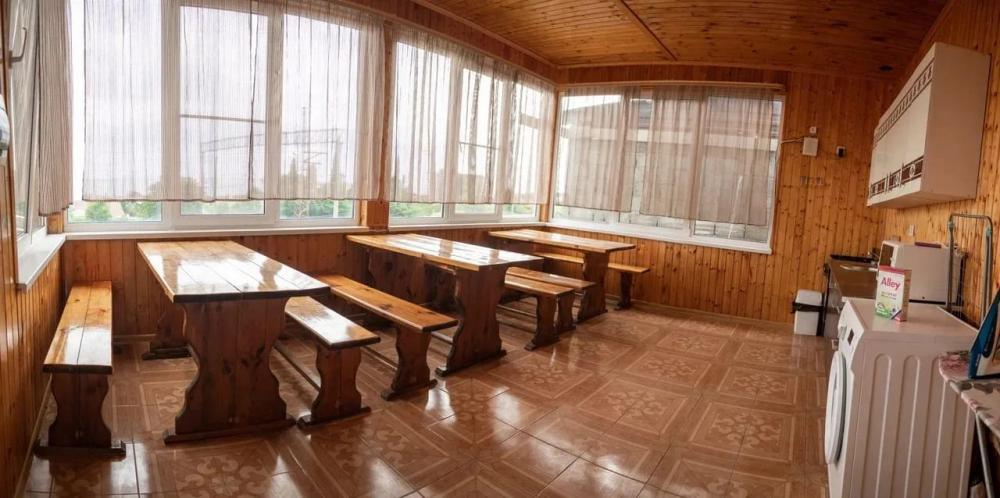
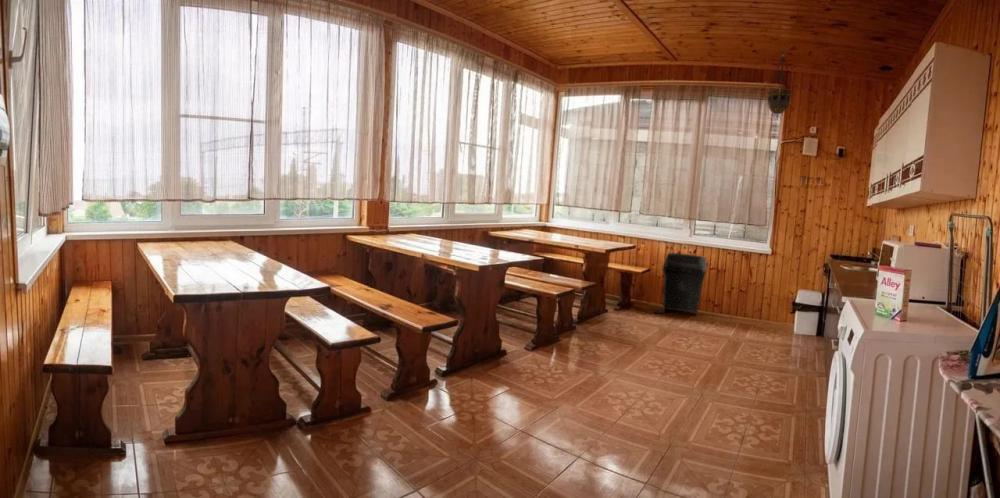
+ trash can [654,252,708,316]
+ hanging lantern [762,50,797,121]
